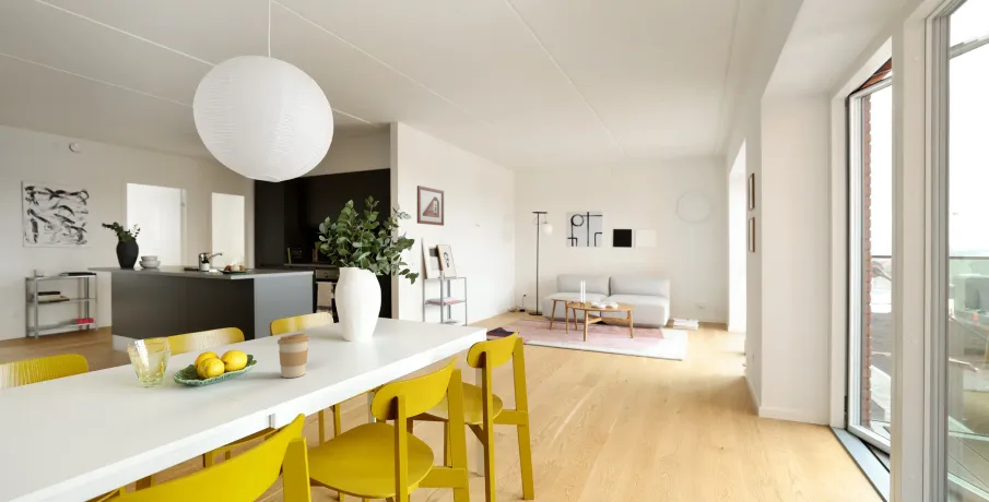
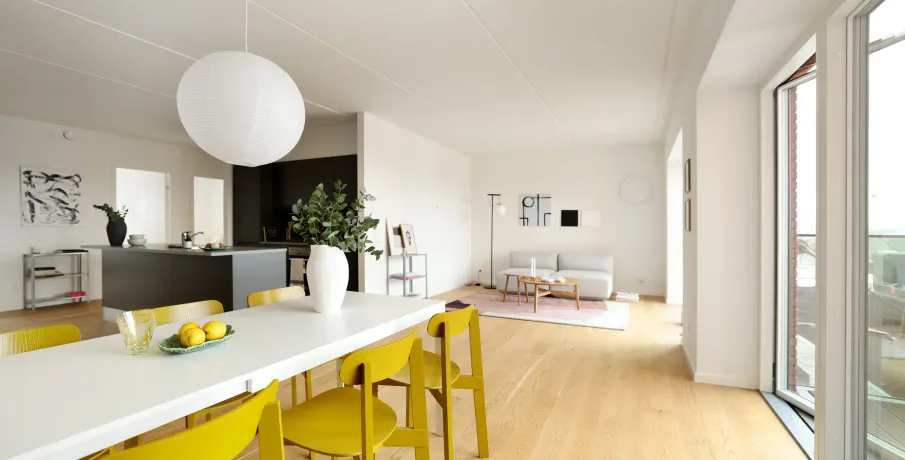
- picture frame [416,184,445,227]
- coffee cup [276,333,310,379]
